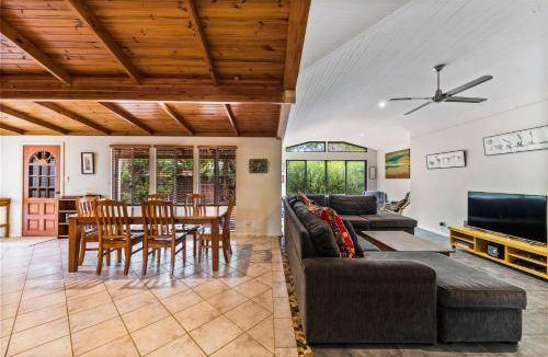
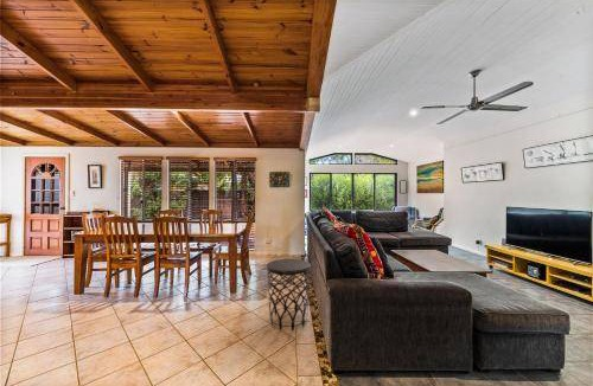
+ side table [266,258,312,332]
